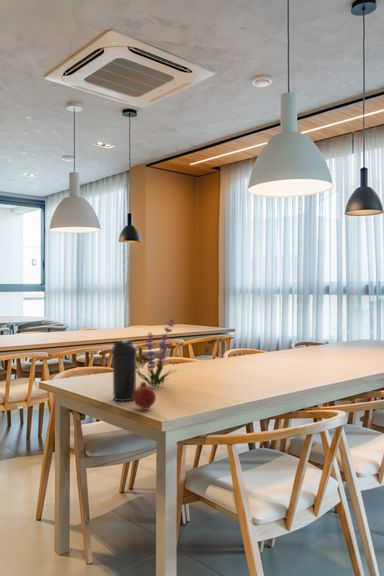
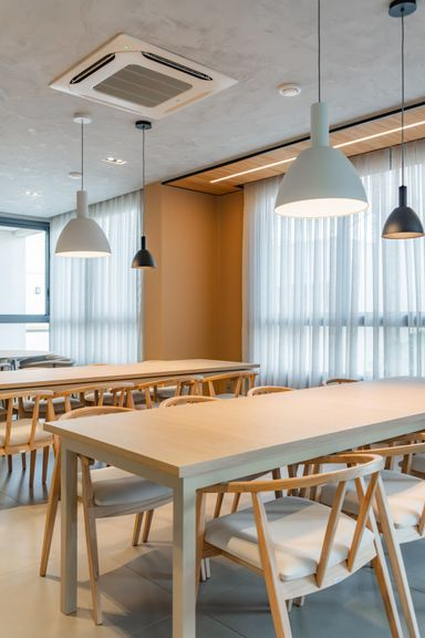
- fruit [132,381,157,411]
- water bottle [110,339,138,402]
- plant [136,318,176,388]
